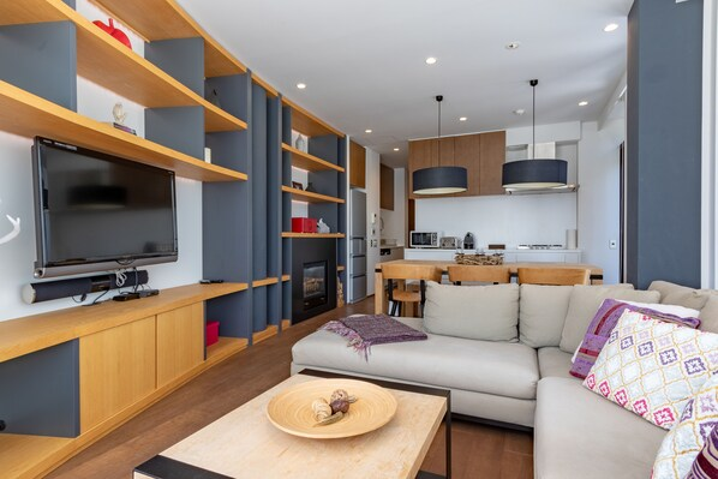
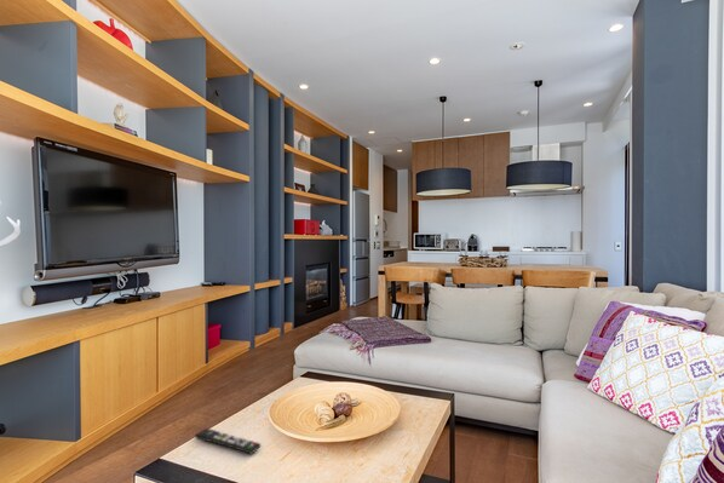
+ remote control [194,427,262,455]
